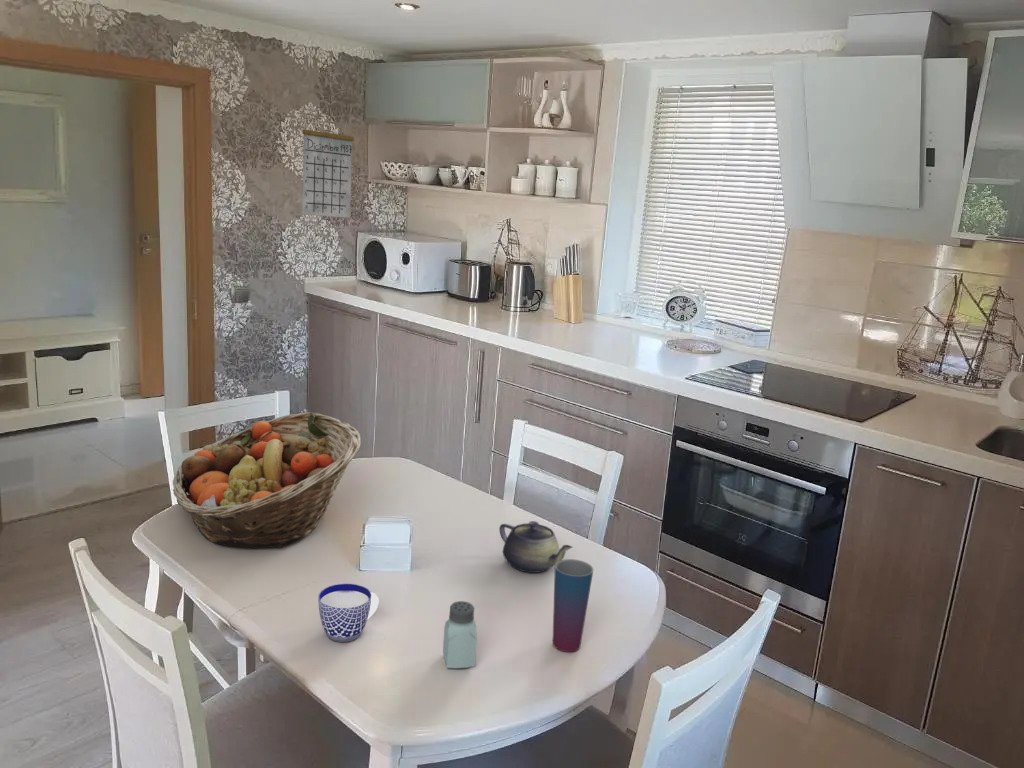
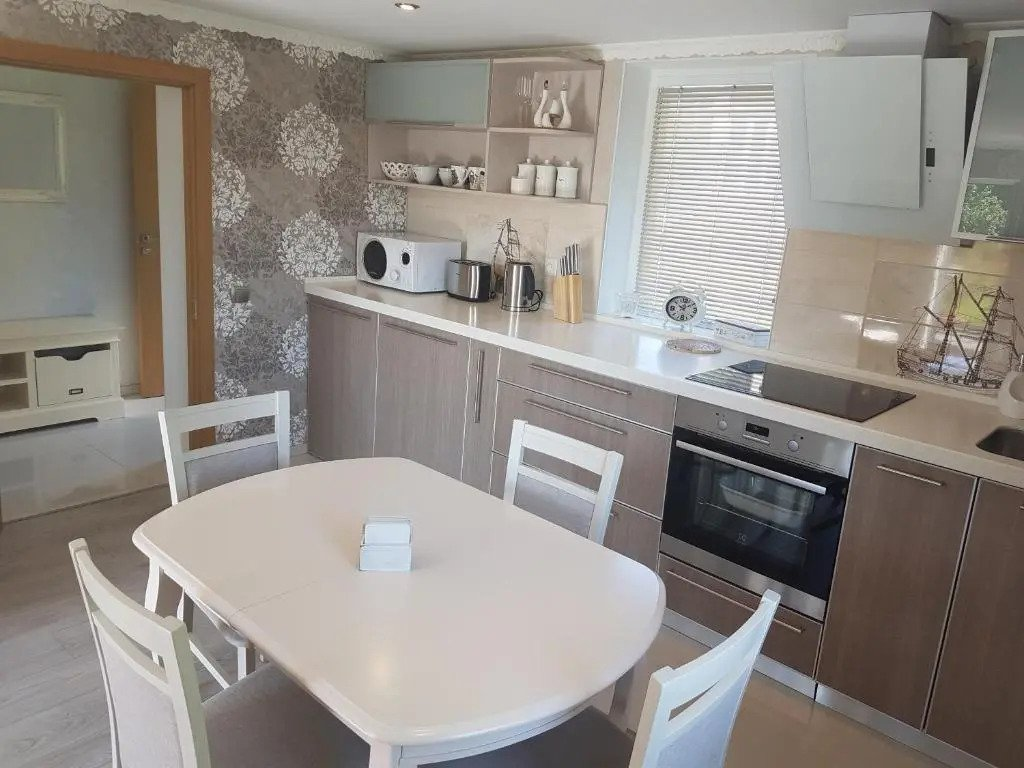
- calendar [301,112,355,219]
- cup [317,583,380,643]
- fruit basket [172,411,362,549]
- cup [552,558,594,653]
- teapot [498,520,573,574]
- saltshaker [442,600,478,669]
